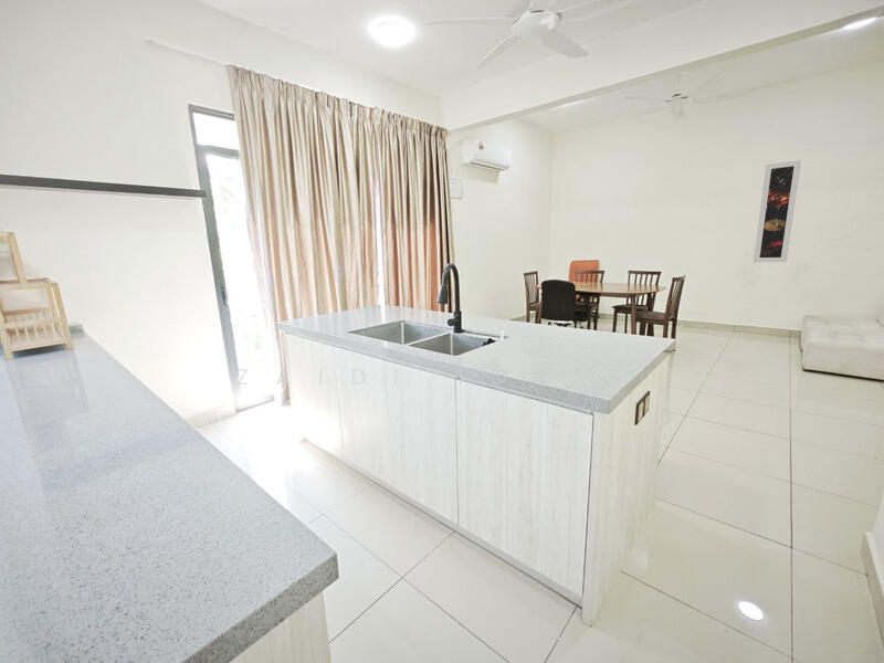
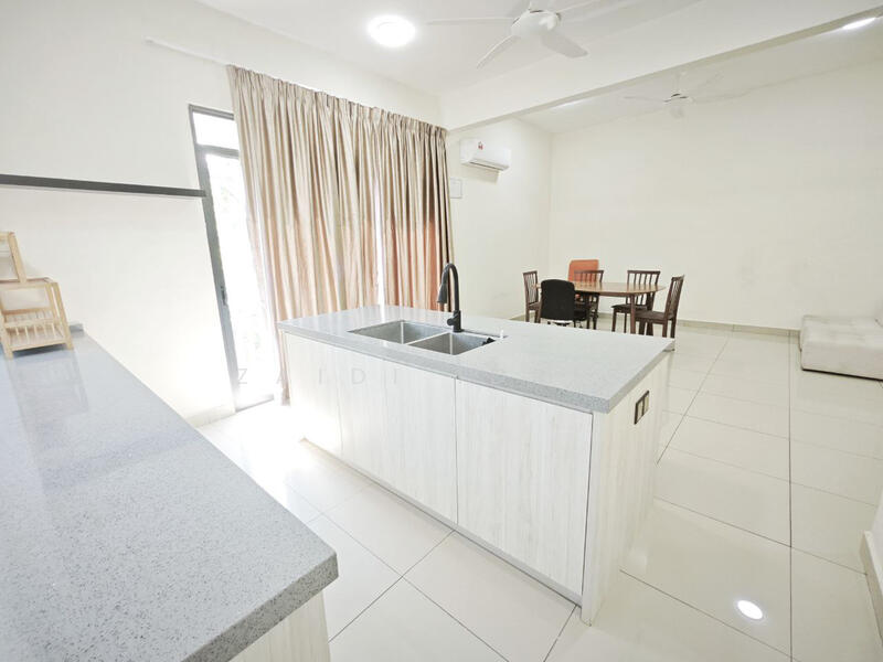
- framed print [753,159,802,263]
